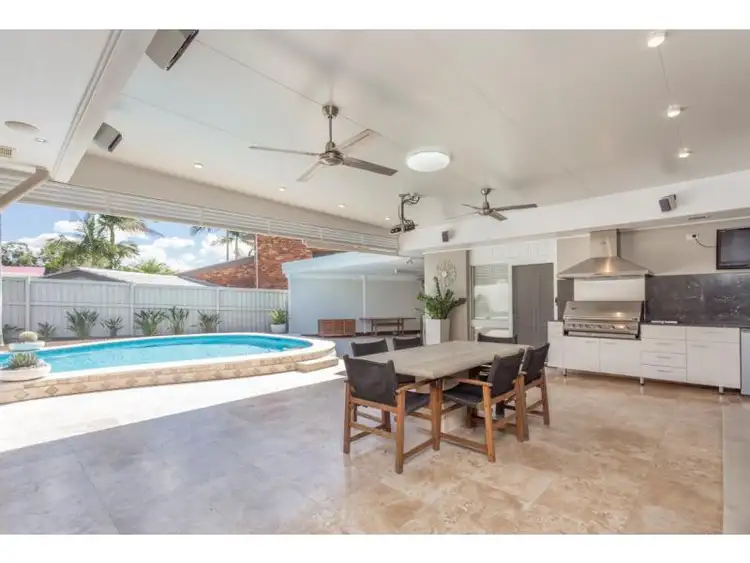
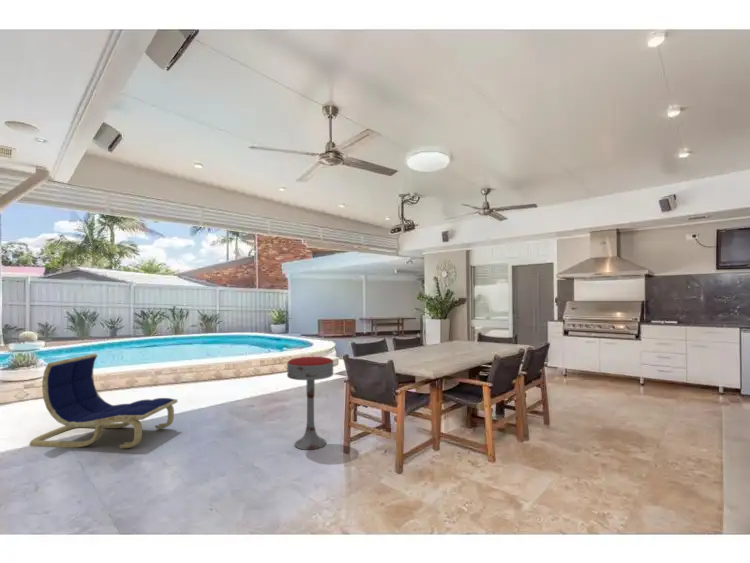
+ bar stool [286,356,334,451]
+ lounge chair [28,353,178,449]
